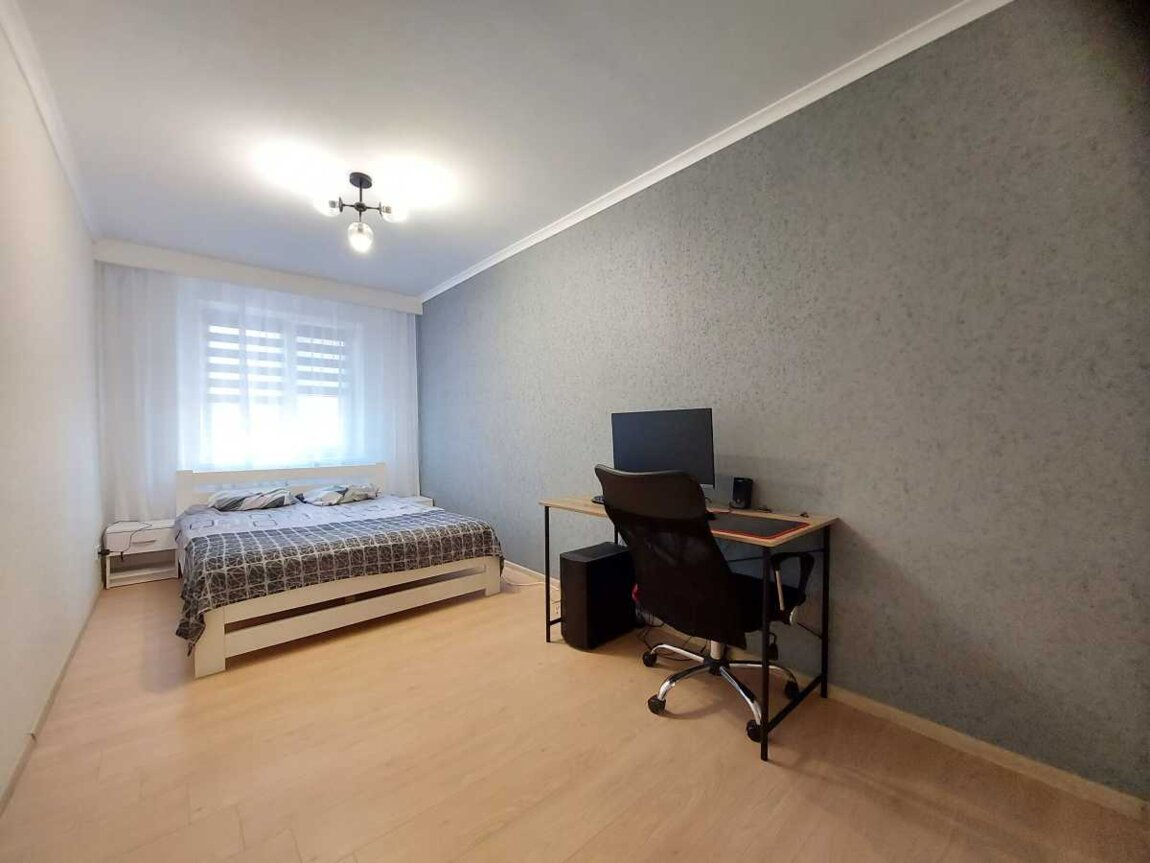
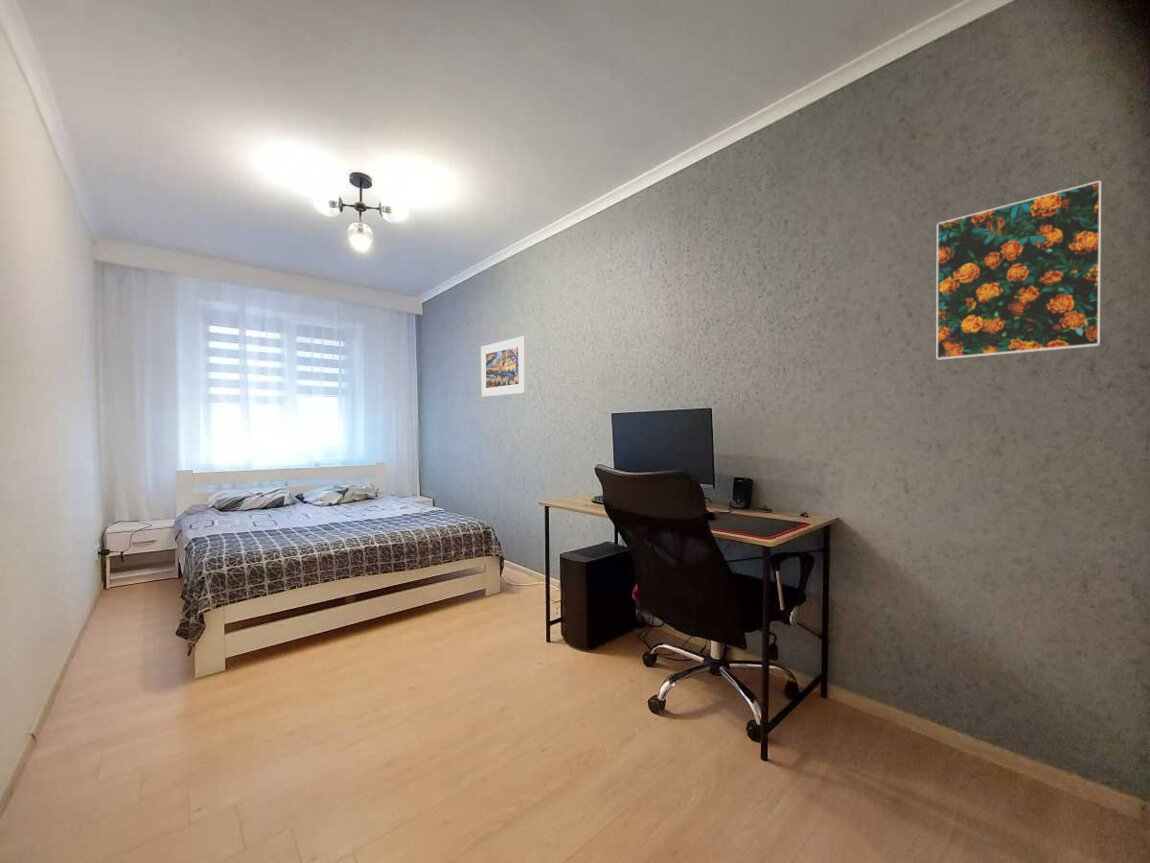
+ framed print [480,335,527,398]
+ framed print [935,179,1102,361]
